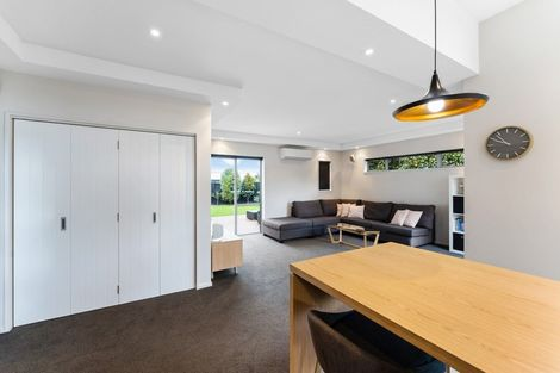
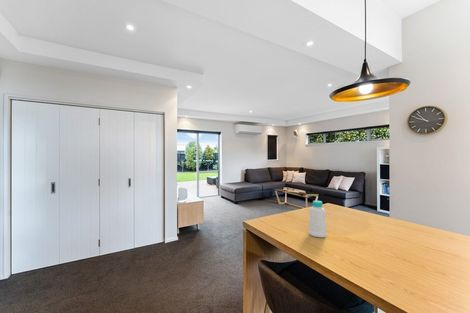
+ bottle [308,200,328,238]
